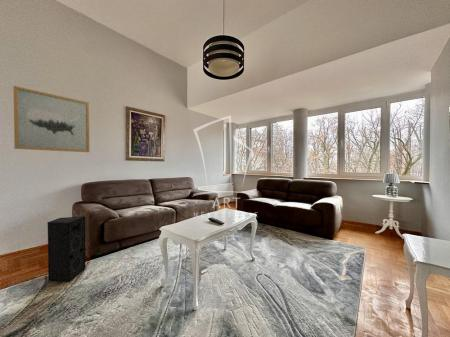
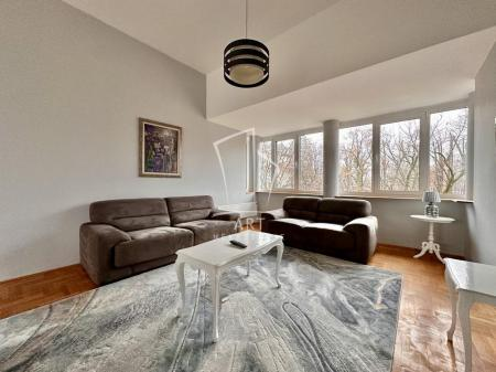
- wall art [12,85,90,153]
- speaker [46,215,86,283]
